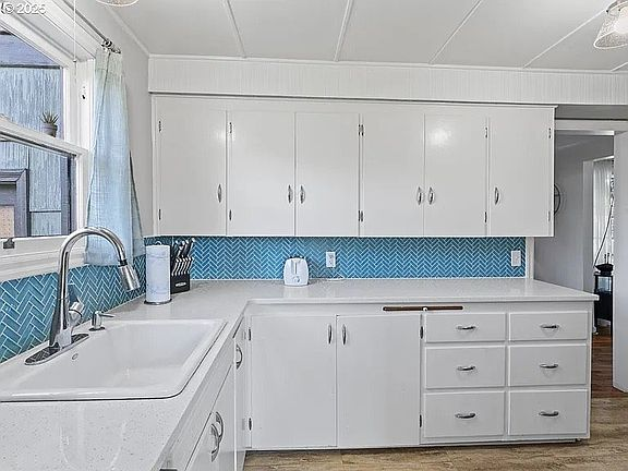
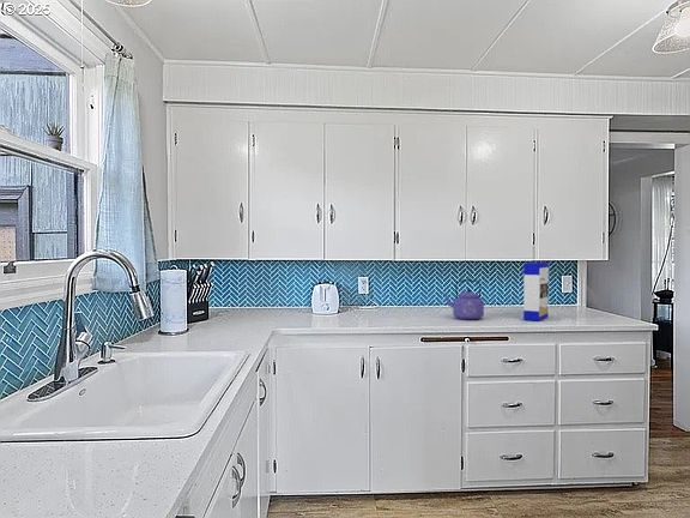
+ kettle [442,278,485,320]
+ cereal box [522,261,550,321]
